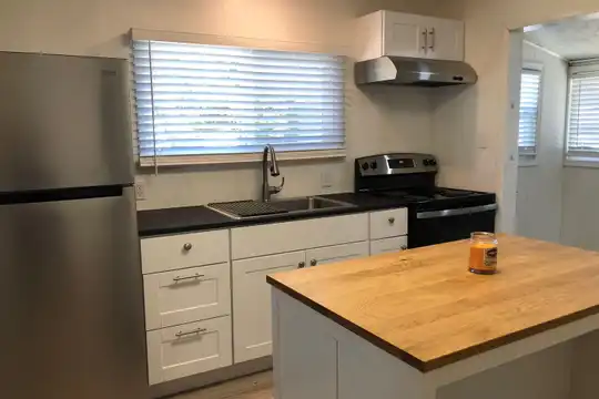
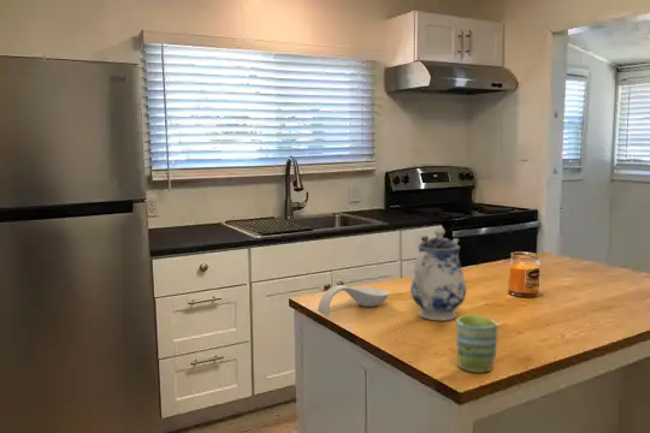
+ teapot [409,225,467,321]
+ mug [455,314,500,374]
+ spoon rest [317,284,390,316]
